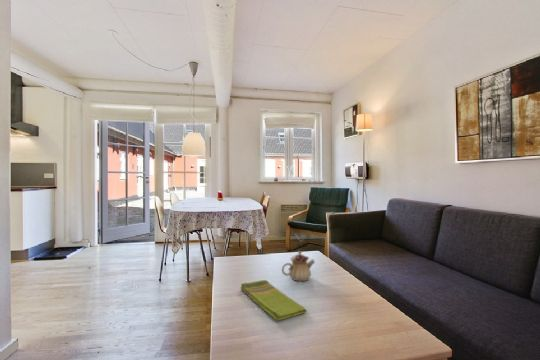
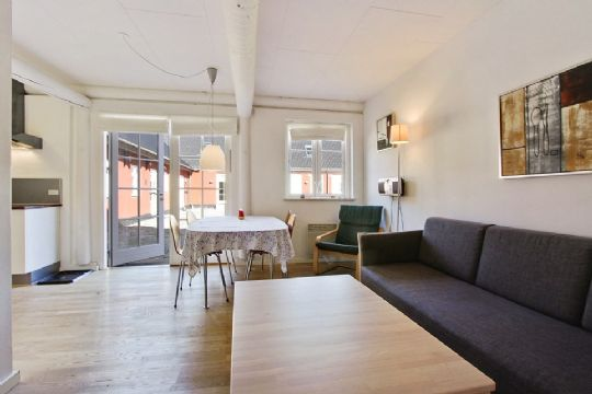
- dish towel [240,279,308,321]
- teapot [281,250,316,282]
